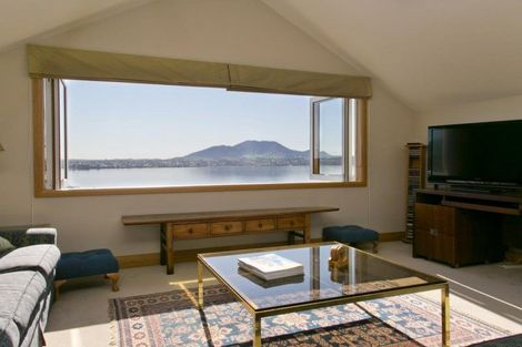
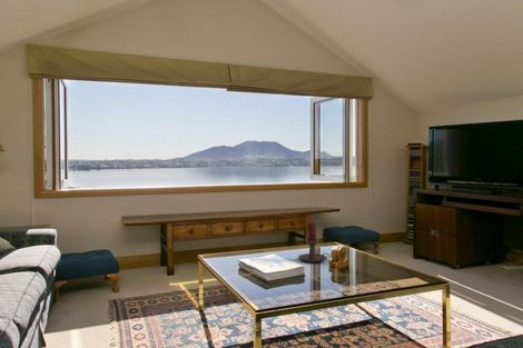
+ candle holder [297,221,332,264]
